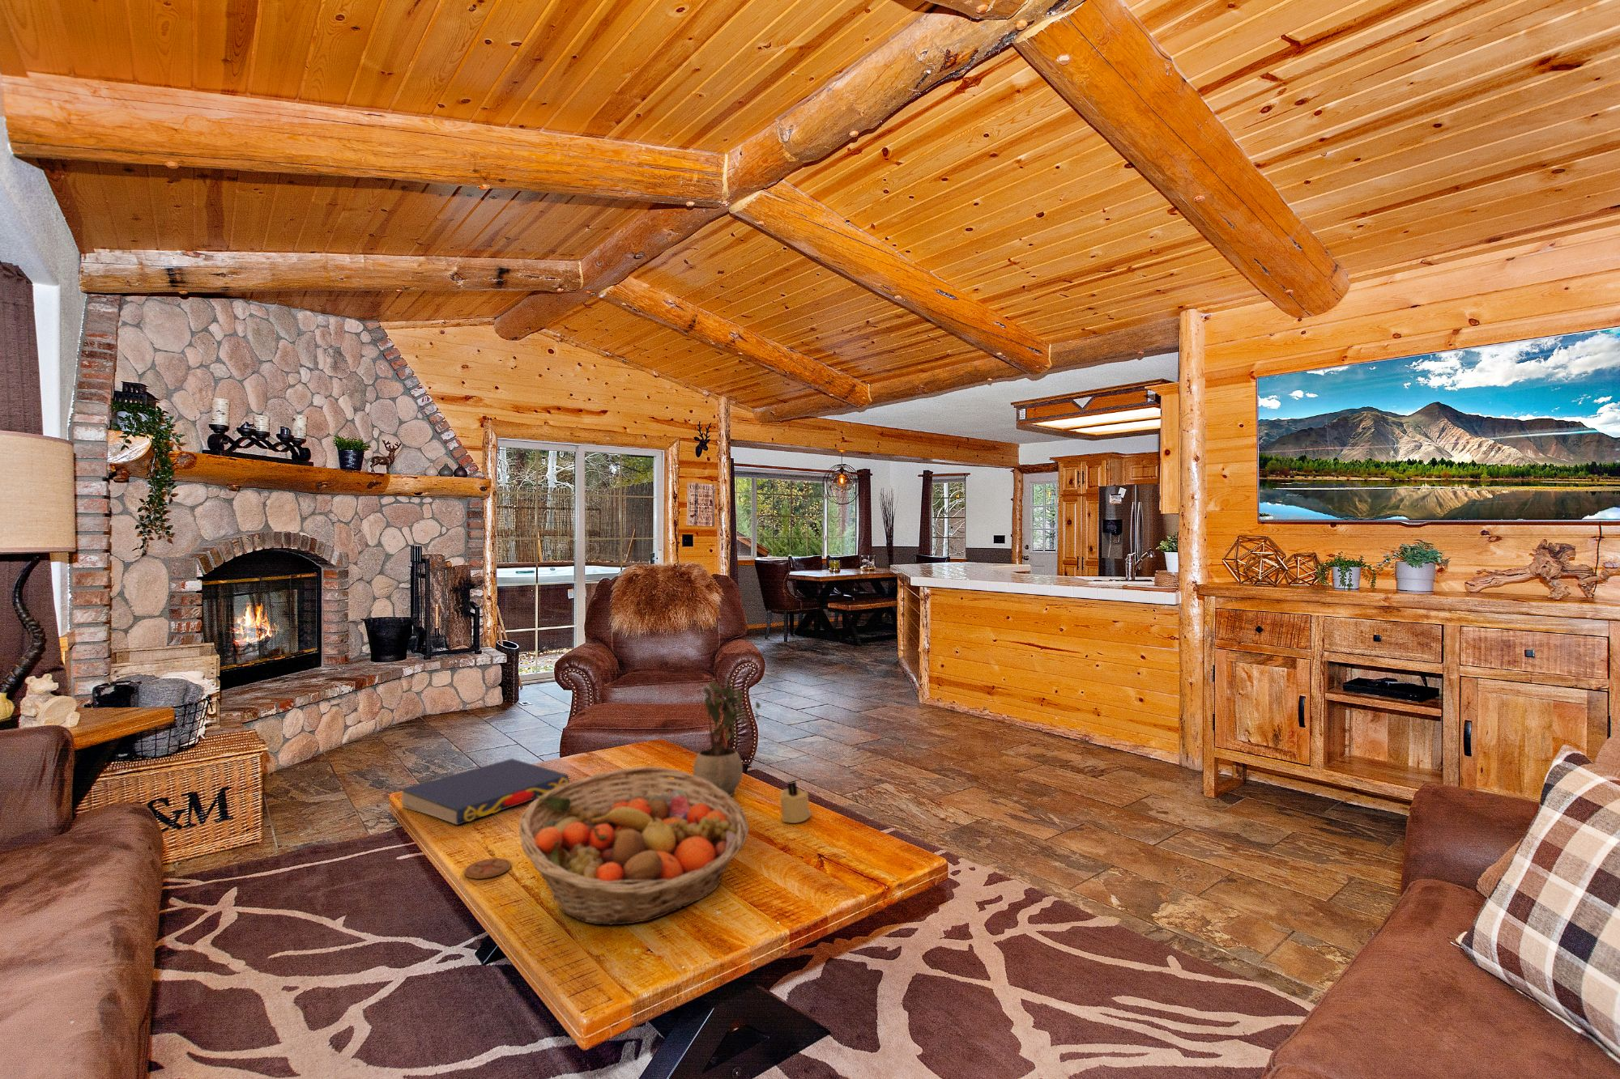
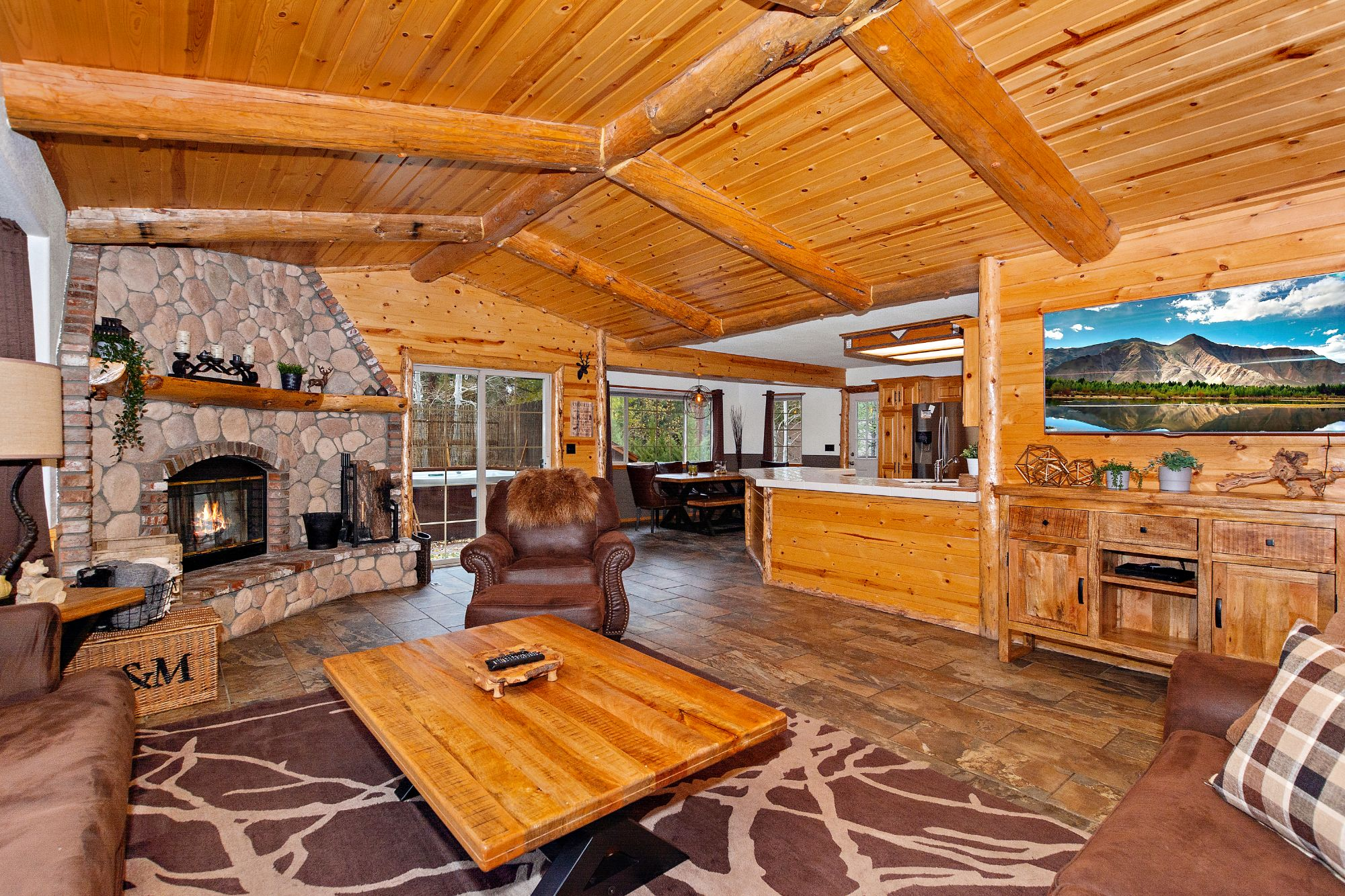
- fruit basket [518,766,750,926]
- candle [779,780,813,824]
- potted plant [693,676,761,798]
- book [400,757,570,826]
- coaster [464,857,512,880]
